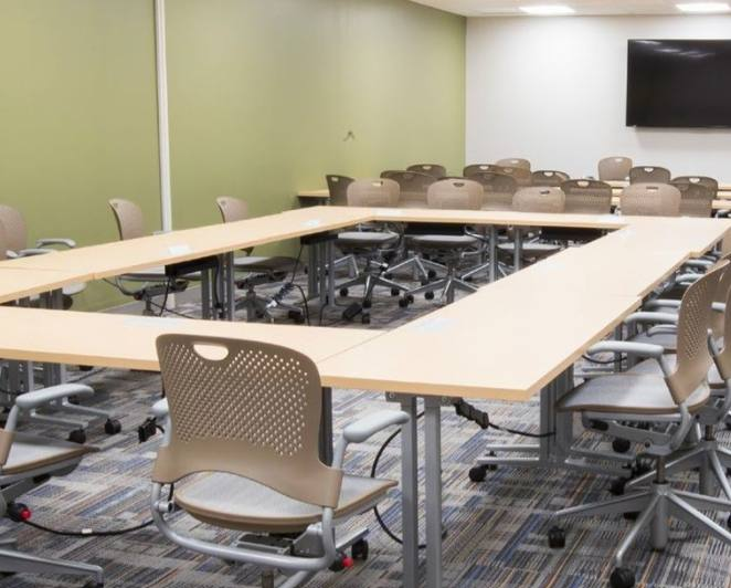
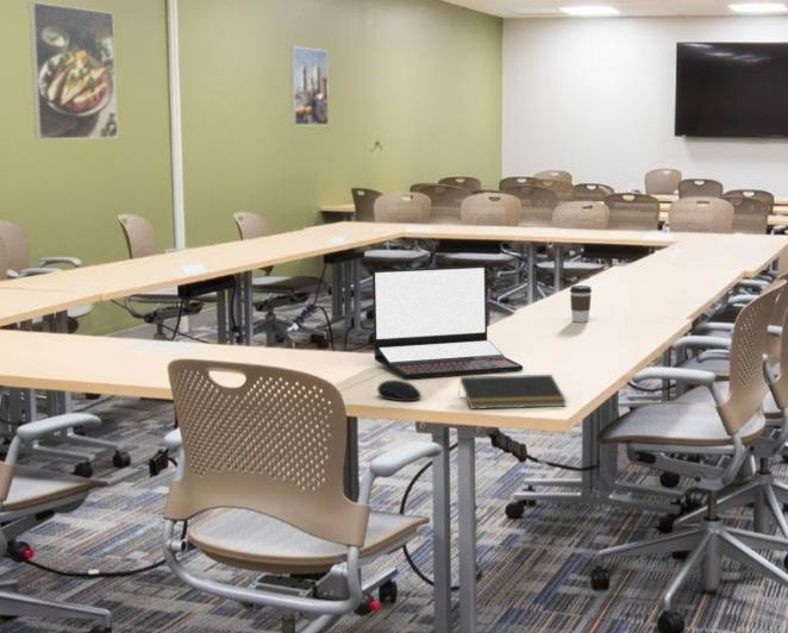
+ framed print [27,1,119,140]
+ coffee cup [569,284,593,324]
+ computer mouse [376,378,423,402]
+ notepad [457,374,568,410]
+ laptop [371,264,524,380]
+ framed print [289,45,330,126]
